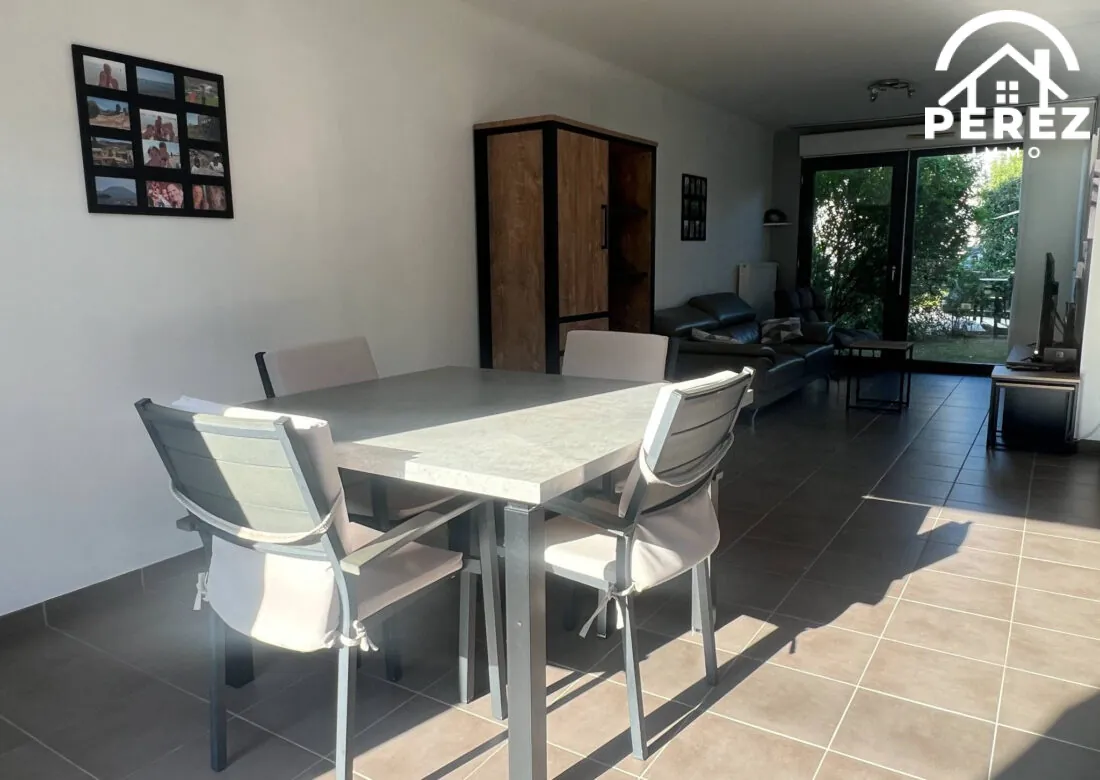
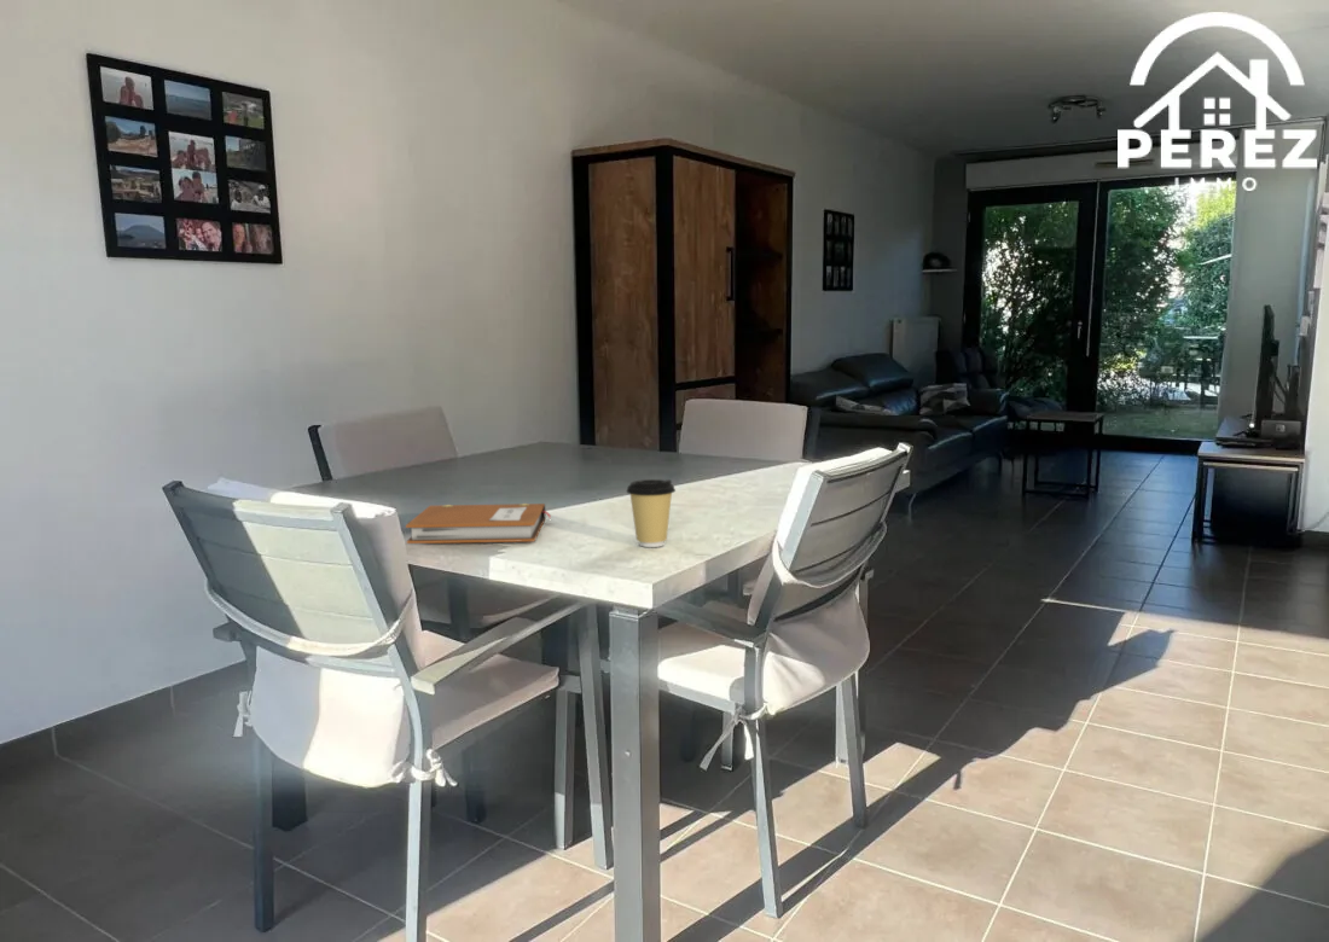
+ coffee cup [626,478,677,548]
+ notebook [405,502,552,545]
